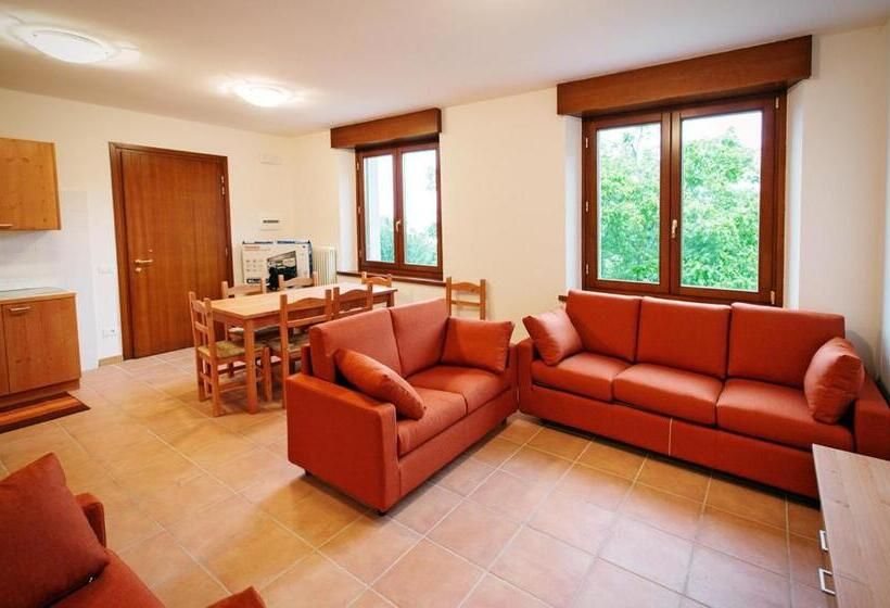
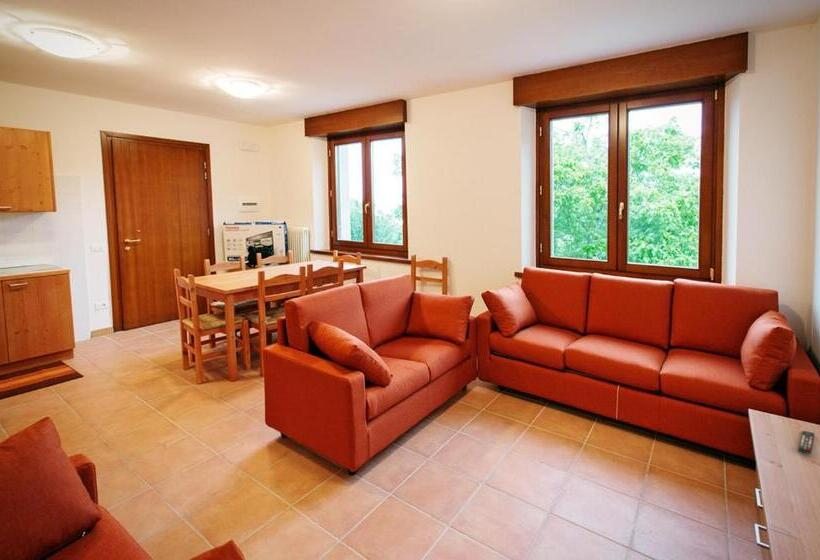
+ remote control [797,430,816,455]
